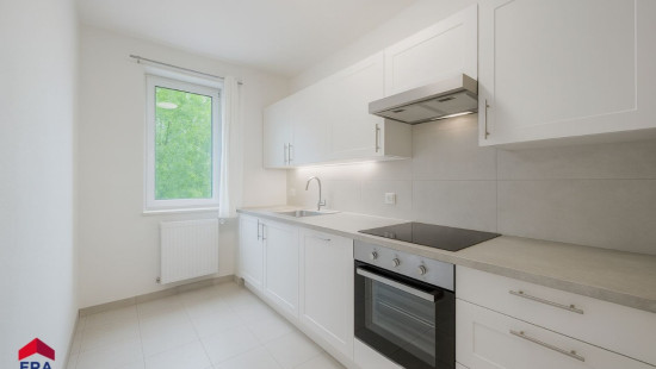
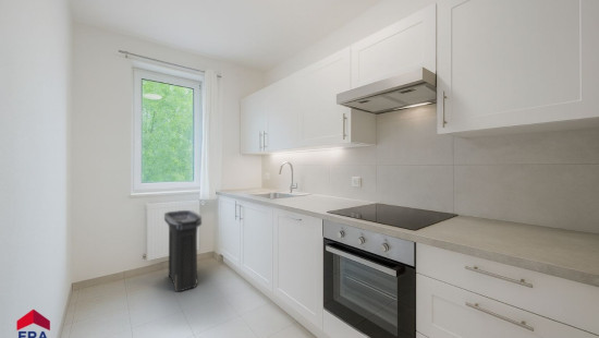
+ trash can [163,209,203,292]
